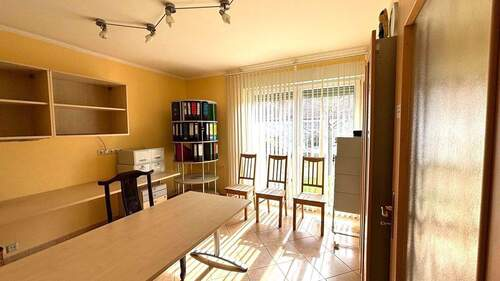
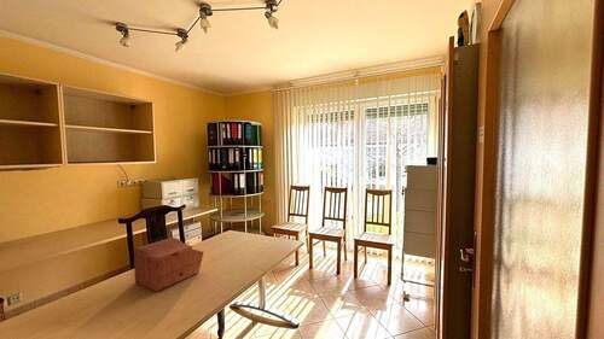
+ sewing box [133,236,204,293]
